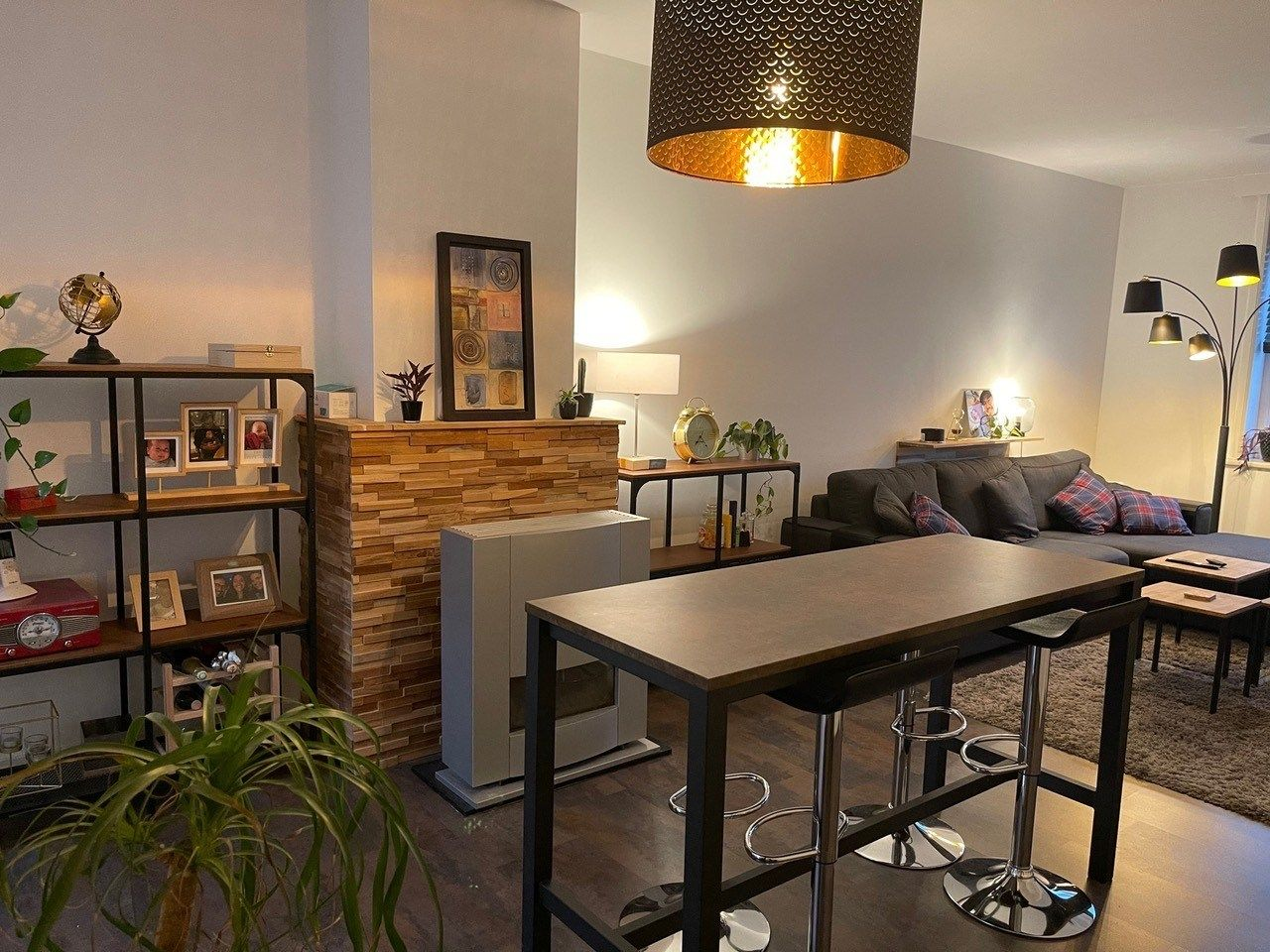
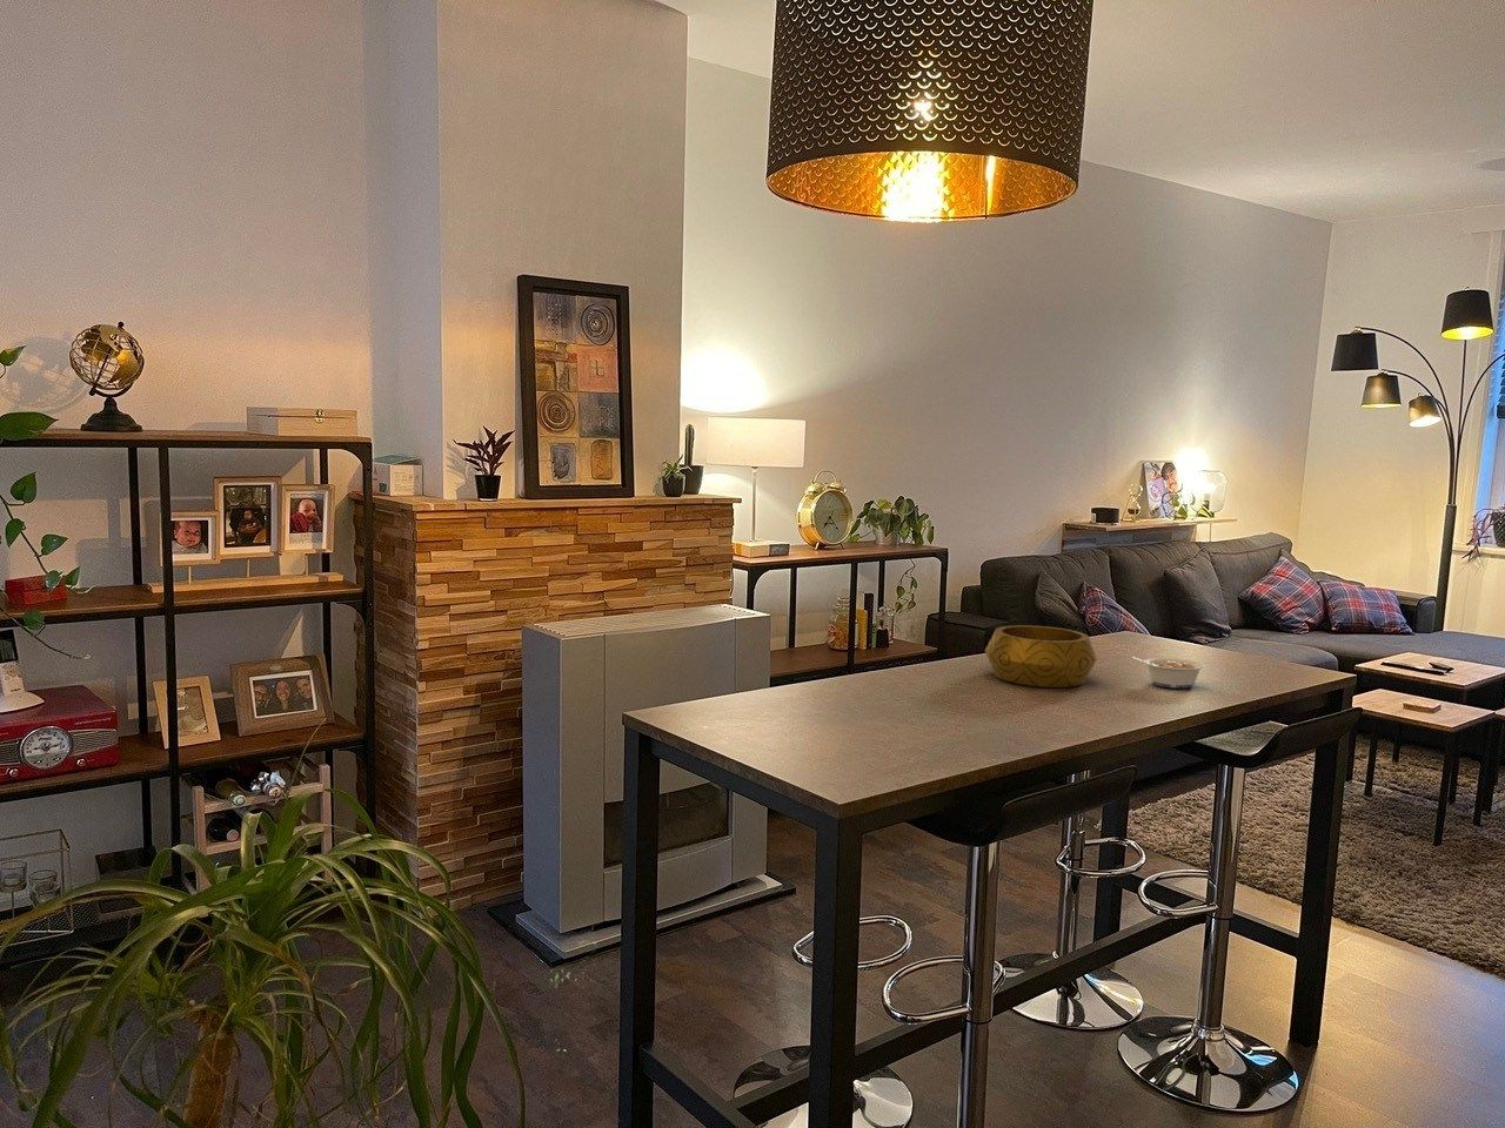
+ decorative bowl [984,624,1099,688]
+ legume [1131,655,1205,690]
